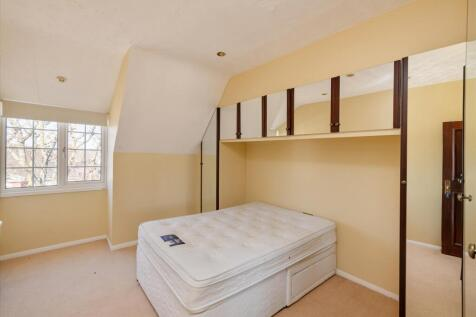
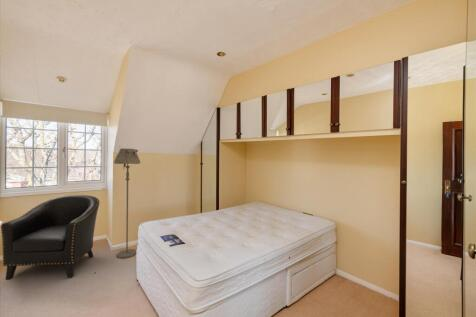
+ floor lamp [113,148,141,259]
+ chair [0,194,100,281]
